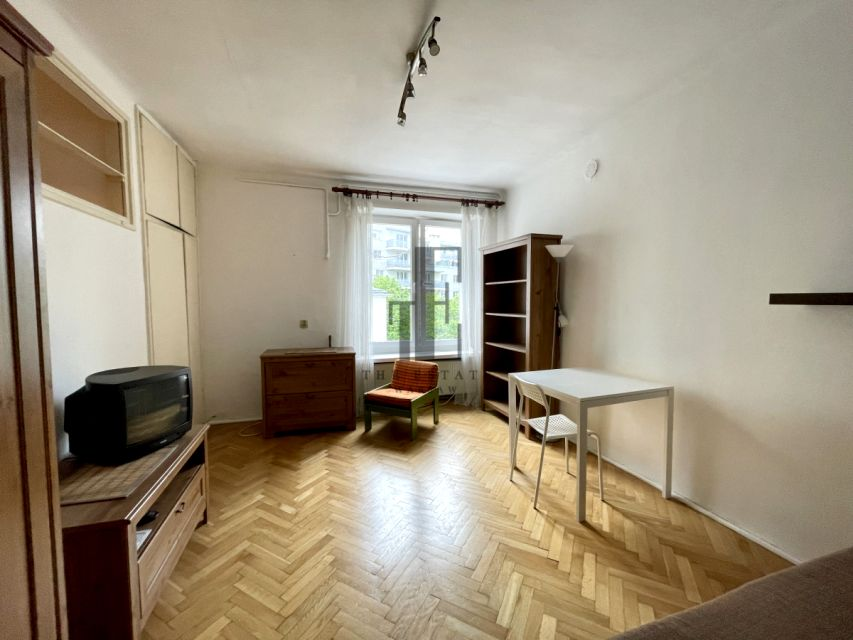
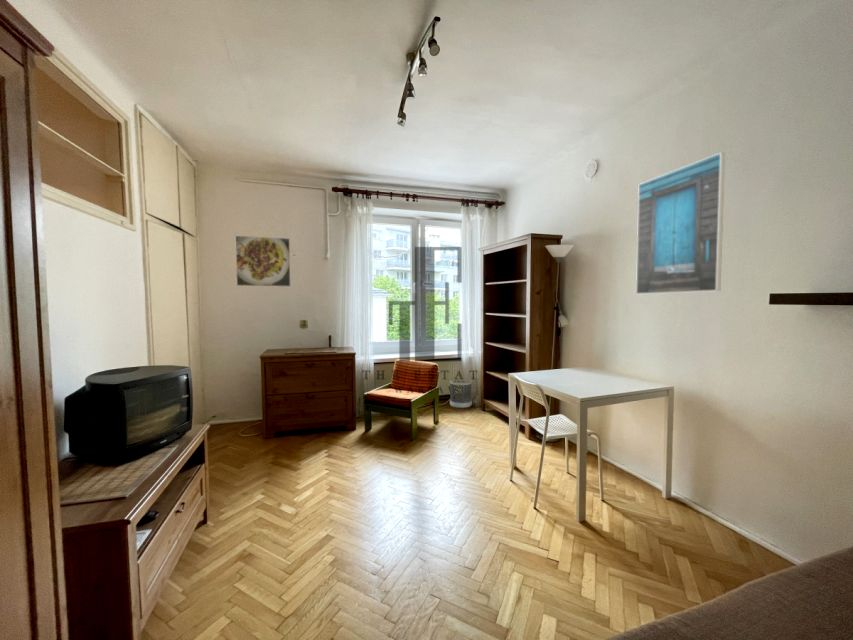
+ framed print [635,151,726,295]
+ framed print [235,235,292,288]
+ wastebasket [449,378,473,409]
